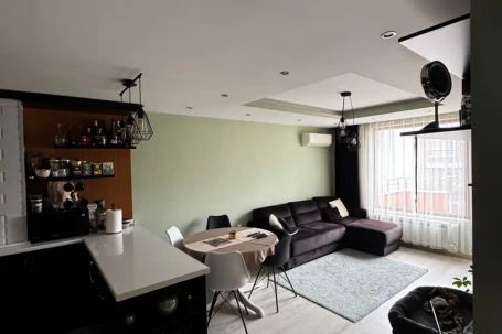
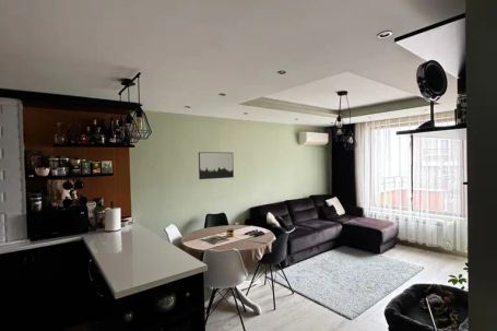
+ wall art [198,151,235,180]
